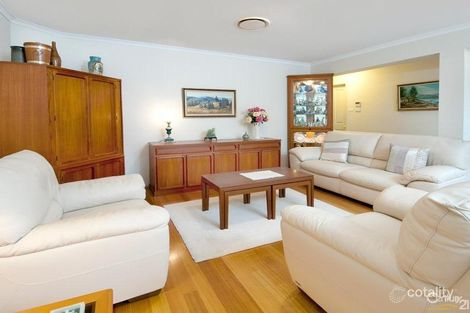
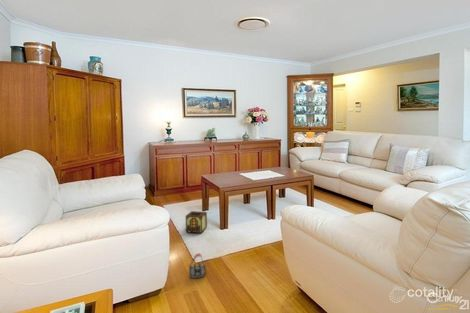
+ bag [188,253,206,279]
+ lantern [185,210,208,234]
